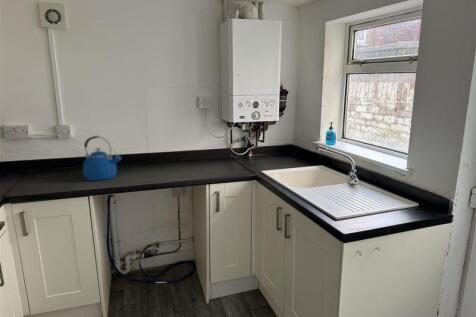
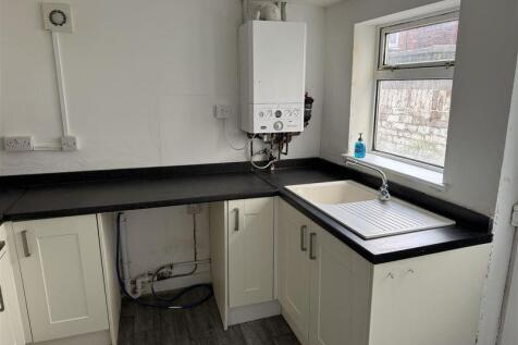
- kettle [82,135,123,182]
